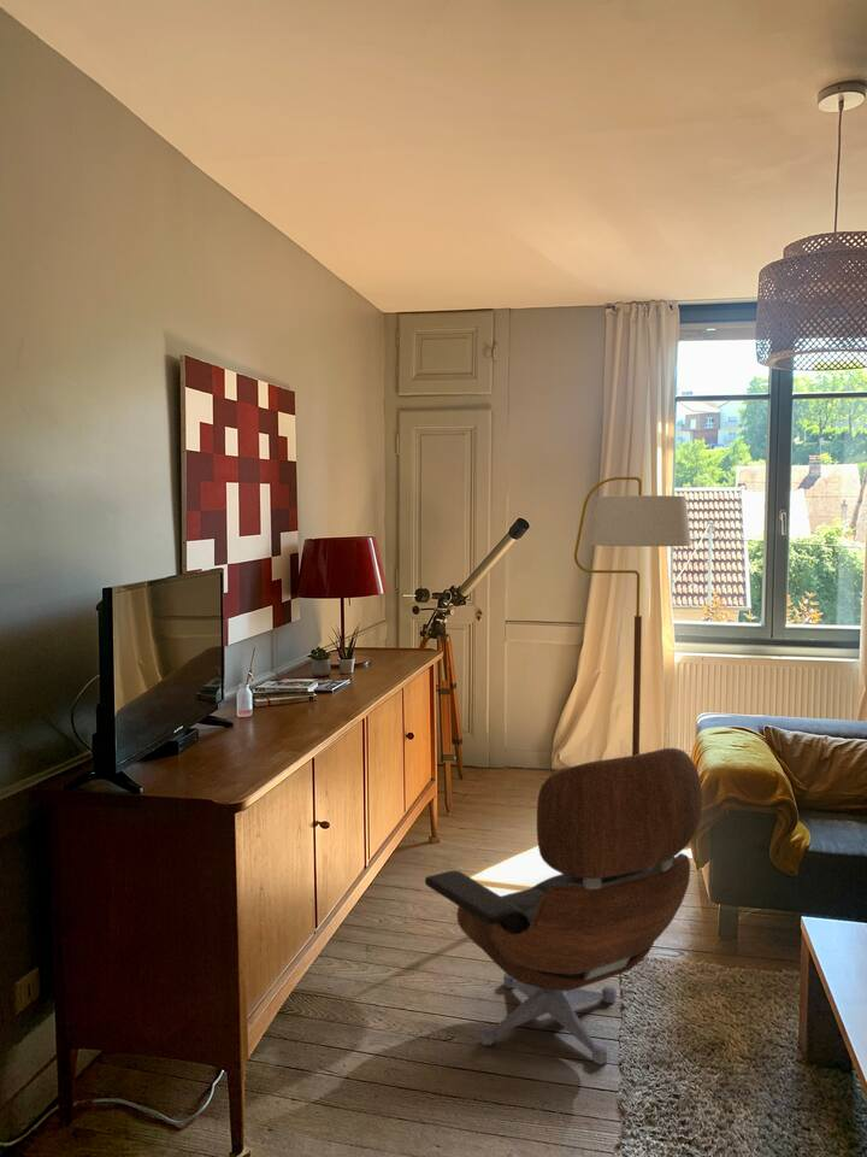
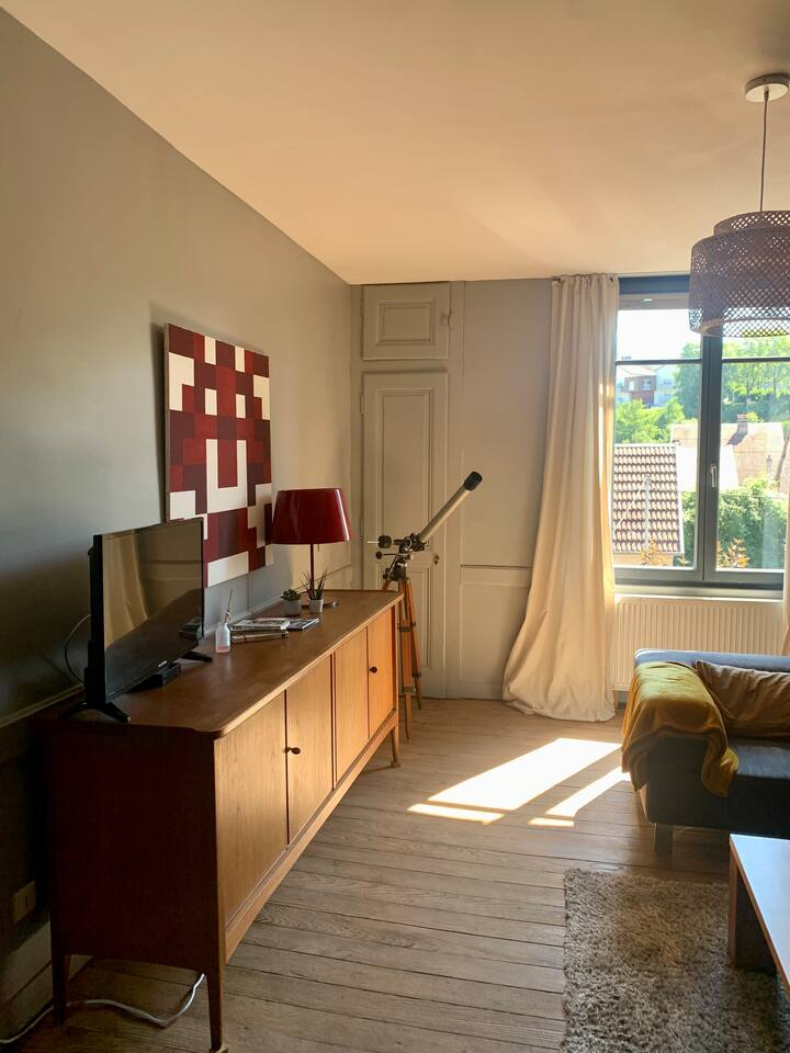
- floor lamp [573,476,692,756]
- lounge chair [424,747,703,1065]
